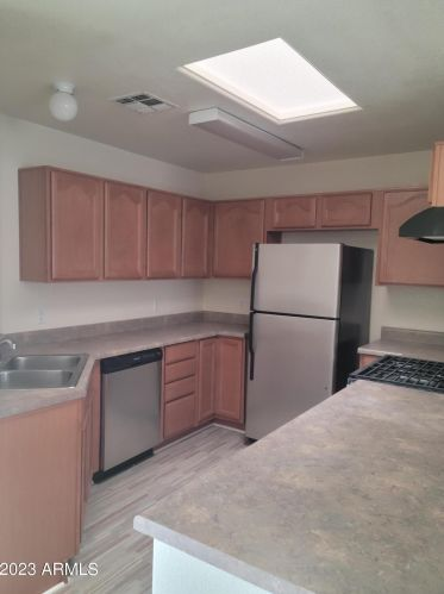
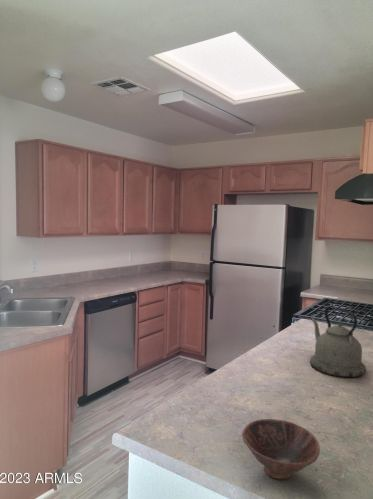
+ kettle [309,305,367,378]
+ bowl [241,418,321,481]
